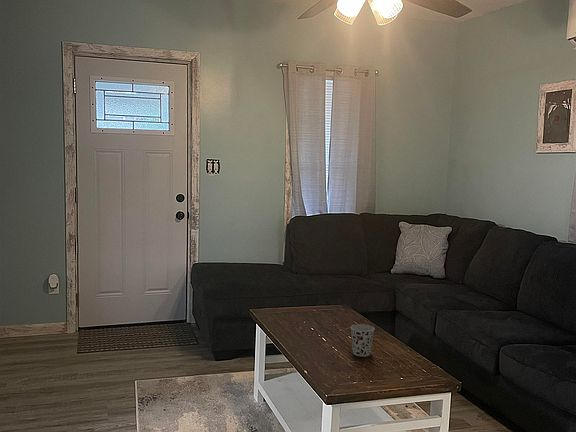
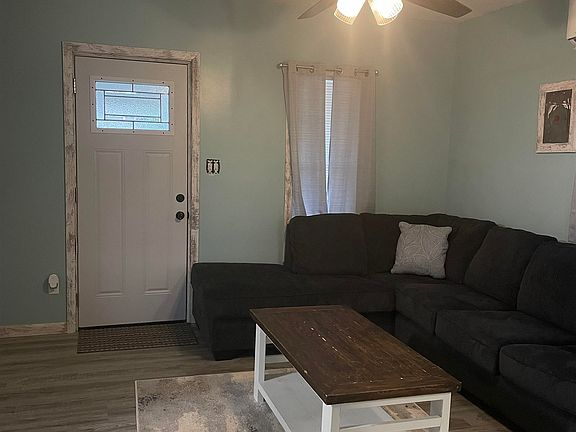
- cup [350,323,375,358]
